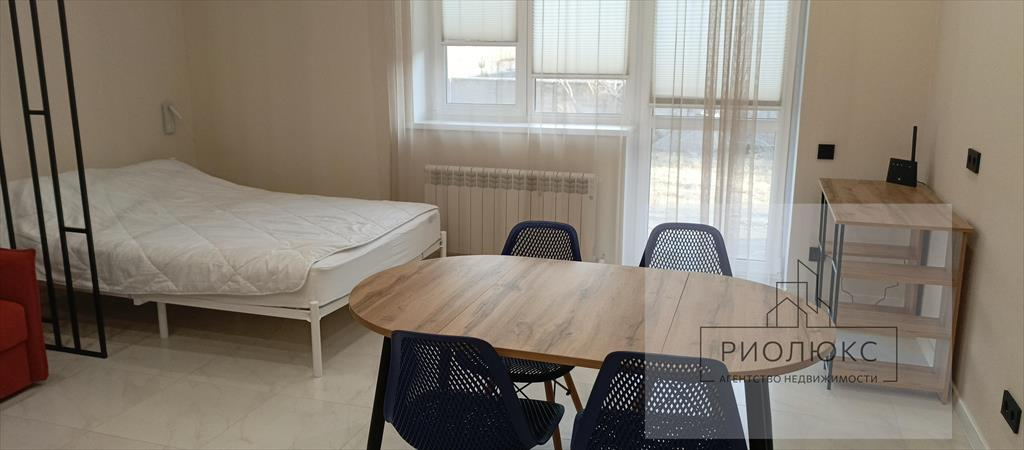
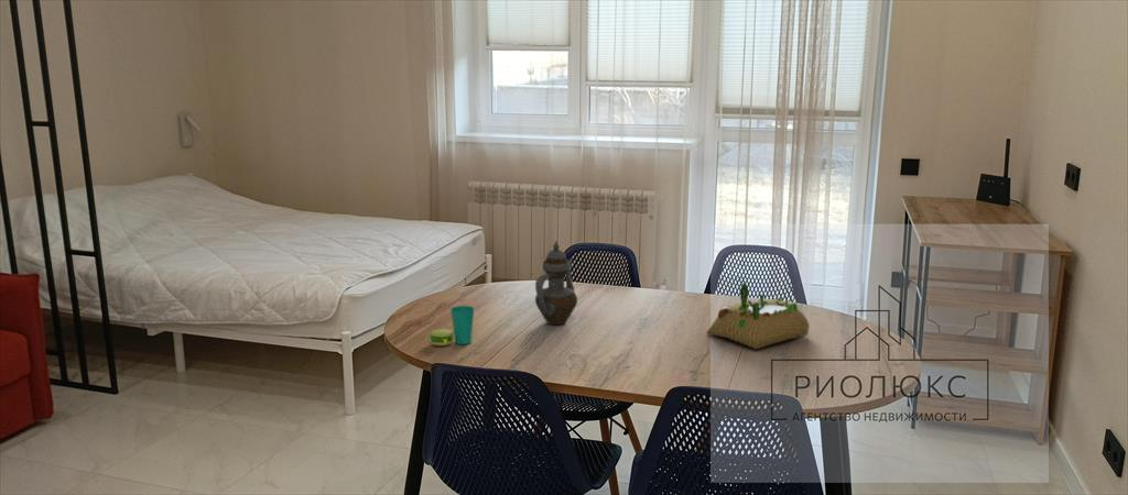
+ cup [429,305,476,346]
+ succulent planter [705,282,811,350]
+ teapot [534,240,578,326]
